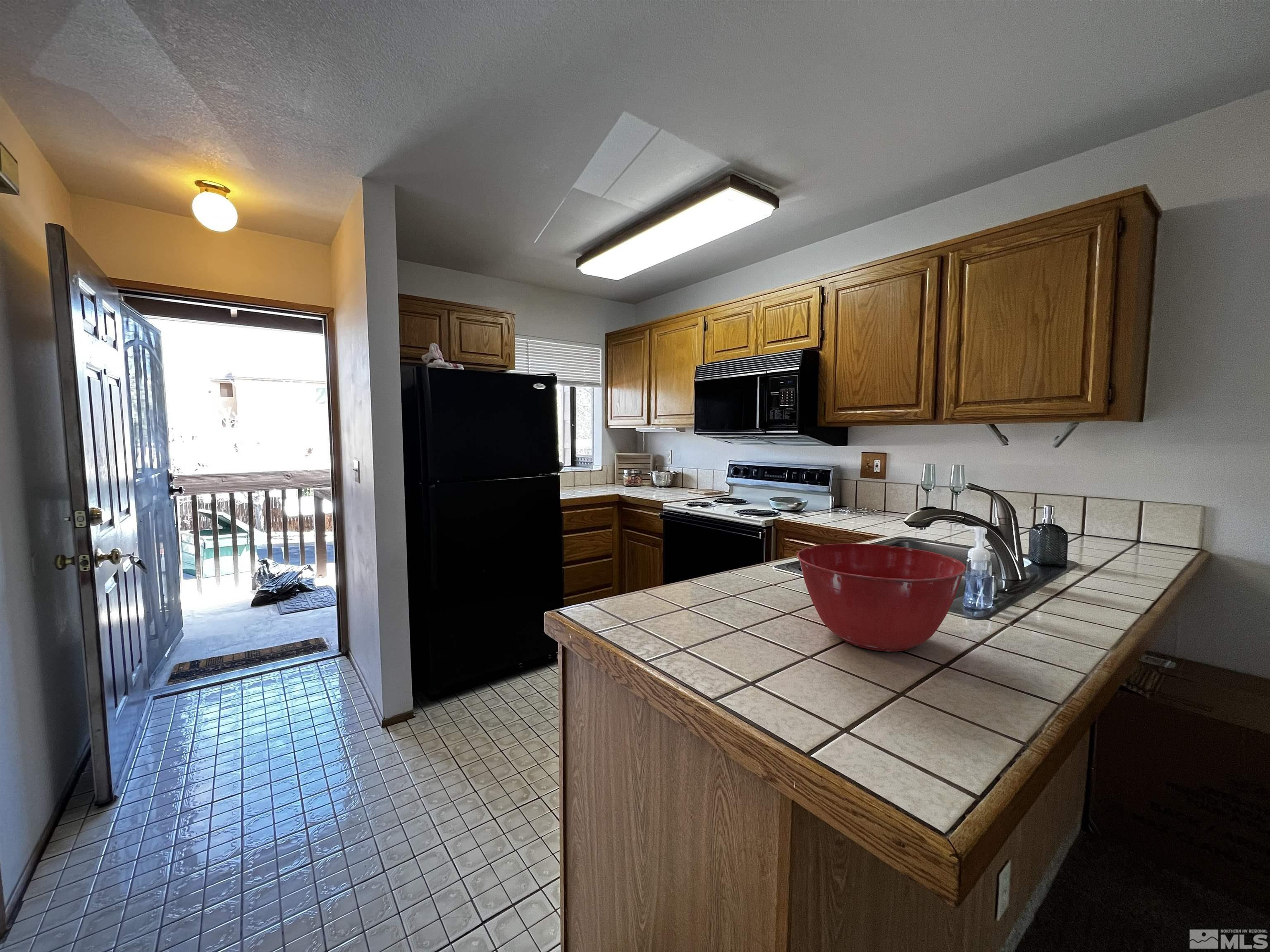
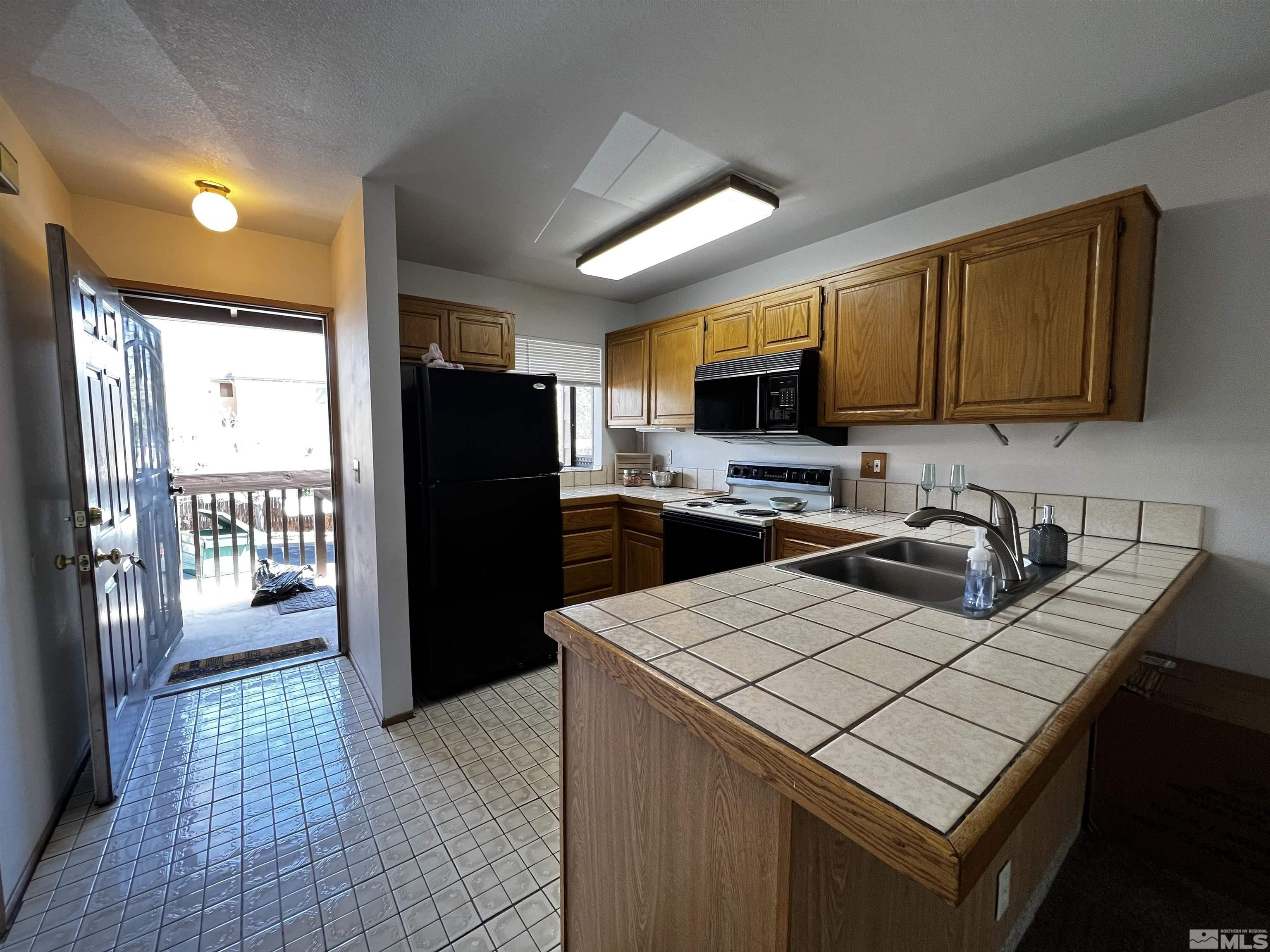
- mixing bowl [797,543,967,652]
